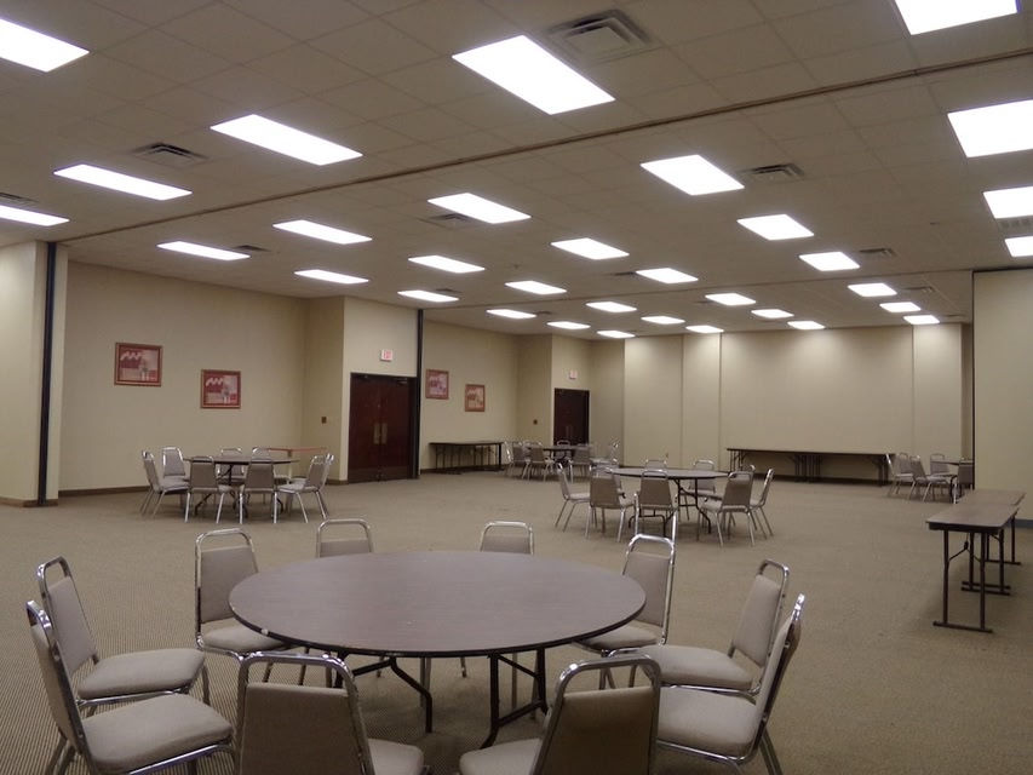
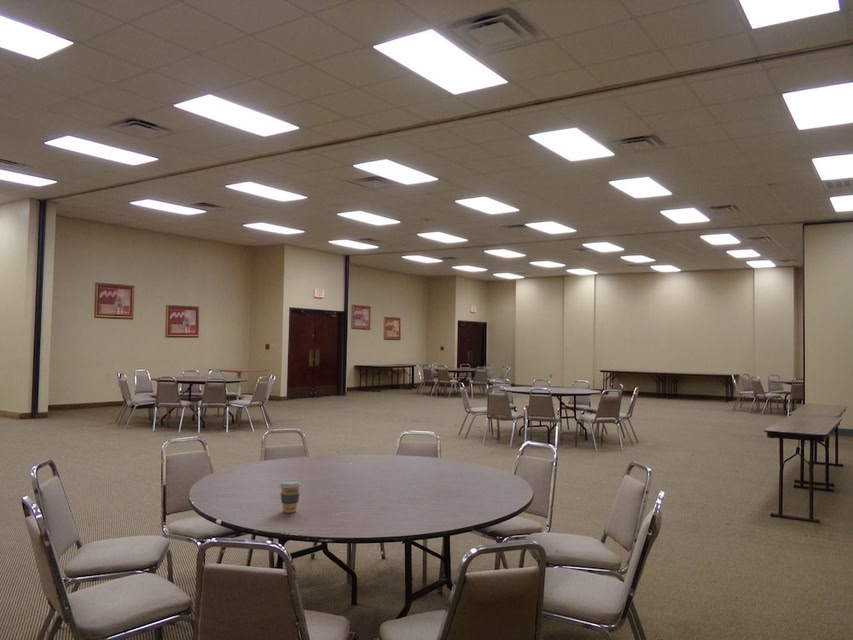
+ coffee cup [278,479,302,514]
